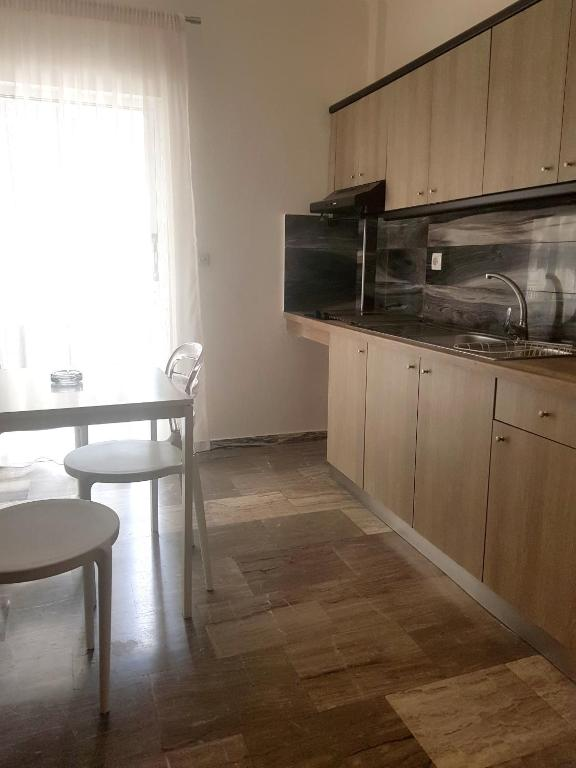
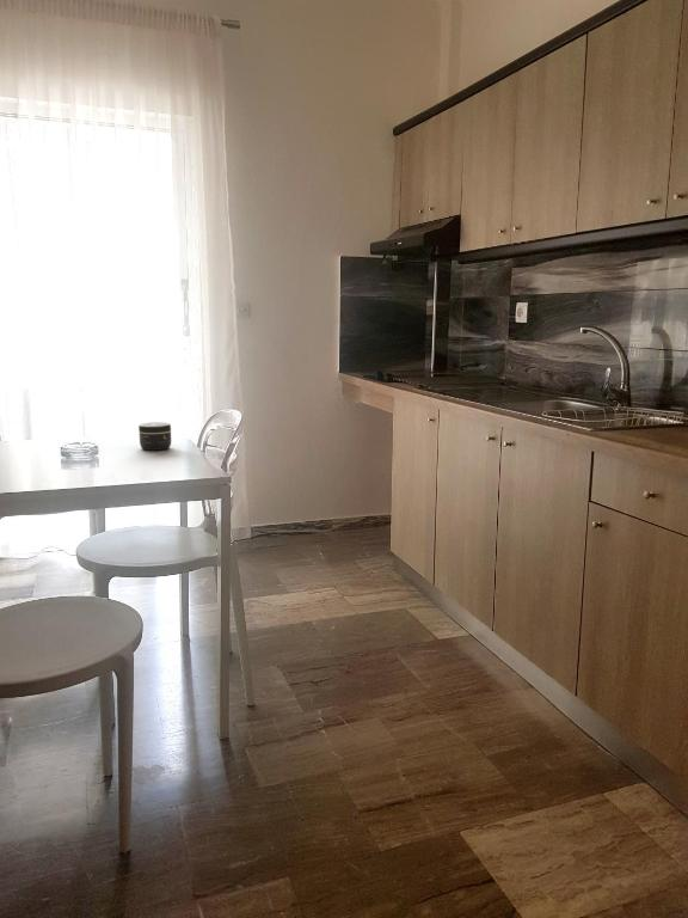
+ jar [137,421,172,452]
